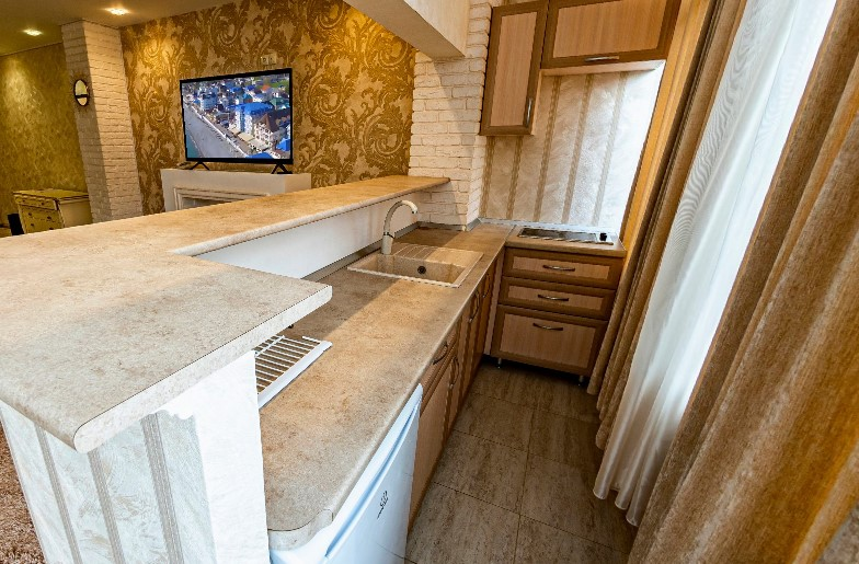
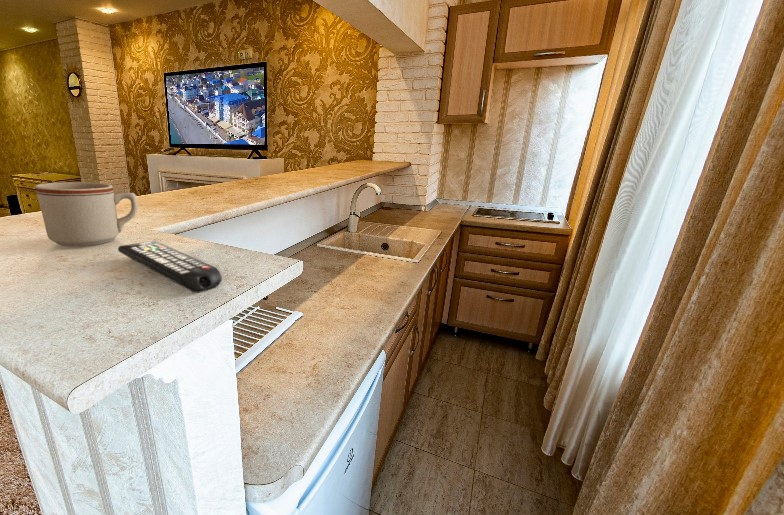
+ mug [34,181,139,247]
+ remote control [117,240,223,294]
